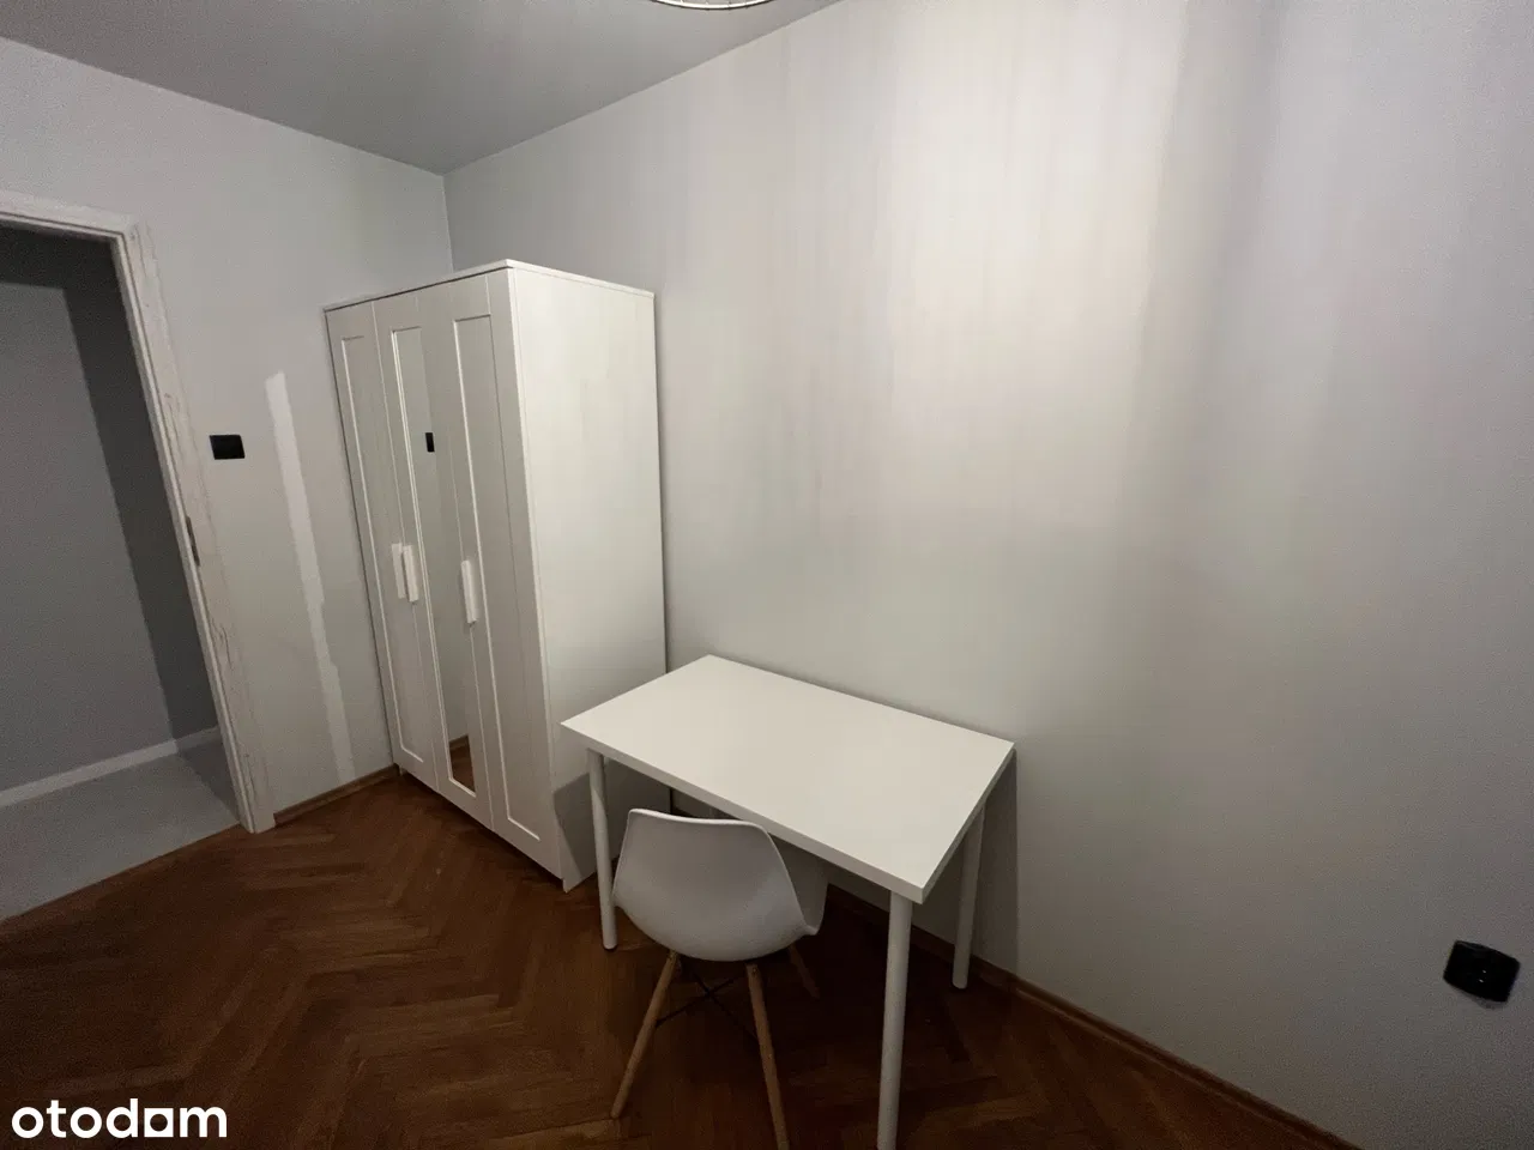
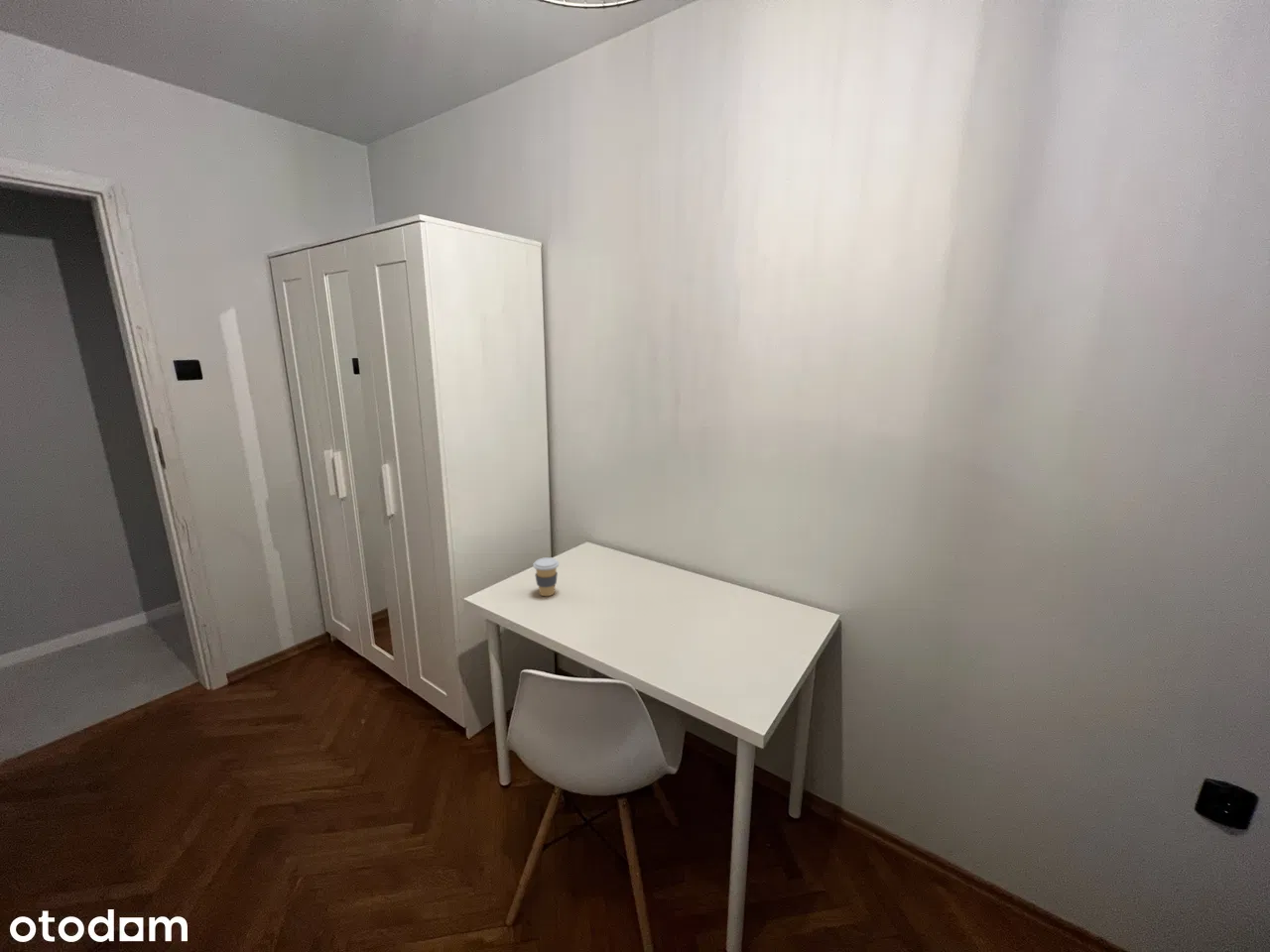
+ coffee cup [532,556,560,597]
